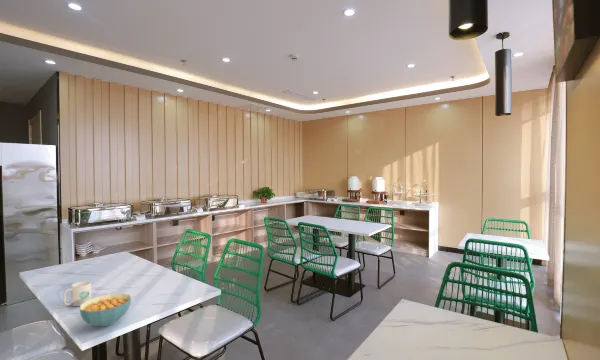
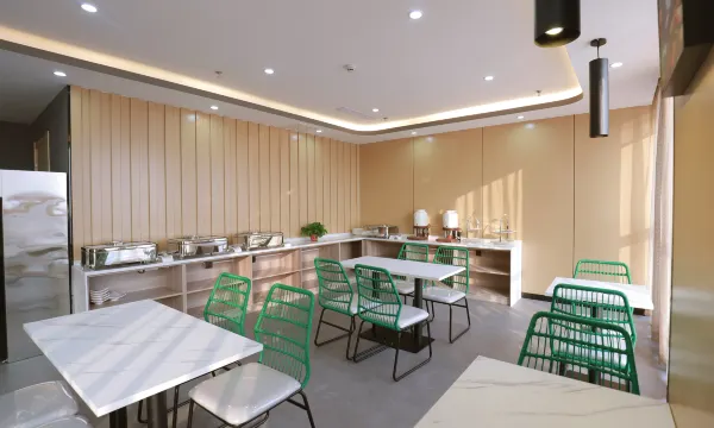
- cereal bowl [79,292,132,327]
- mug [62,280,92,307]
